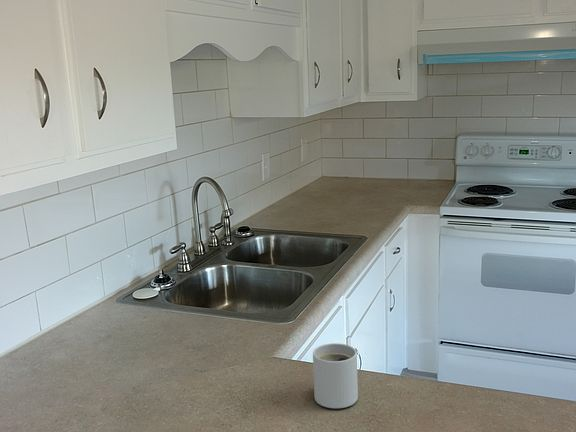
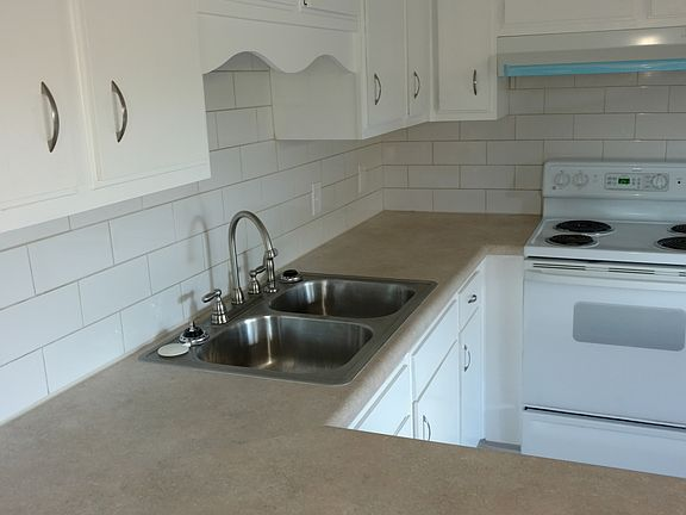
- mug [312,342,359,409]
